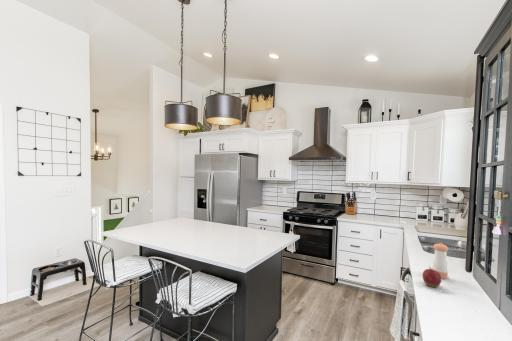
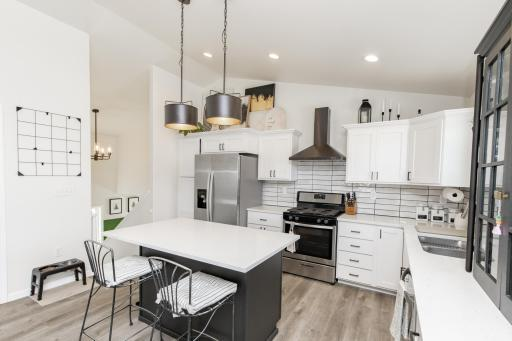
- pepper shaker [431,242,450,280]
- apple [422,266,442,288]
